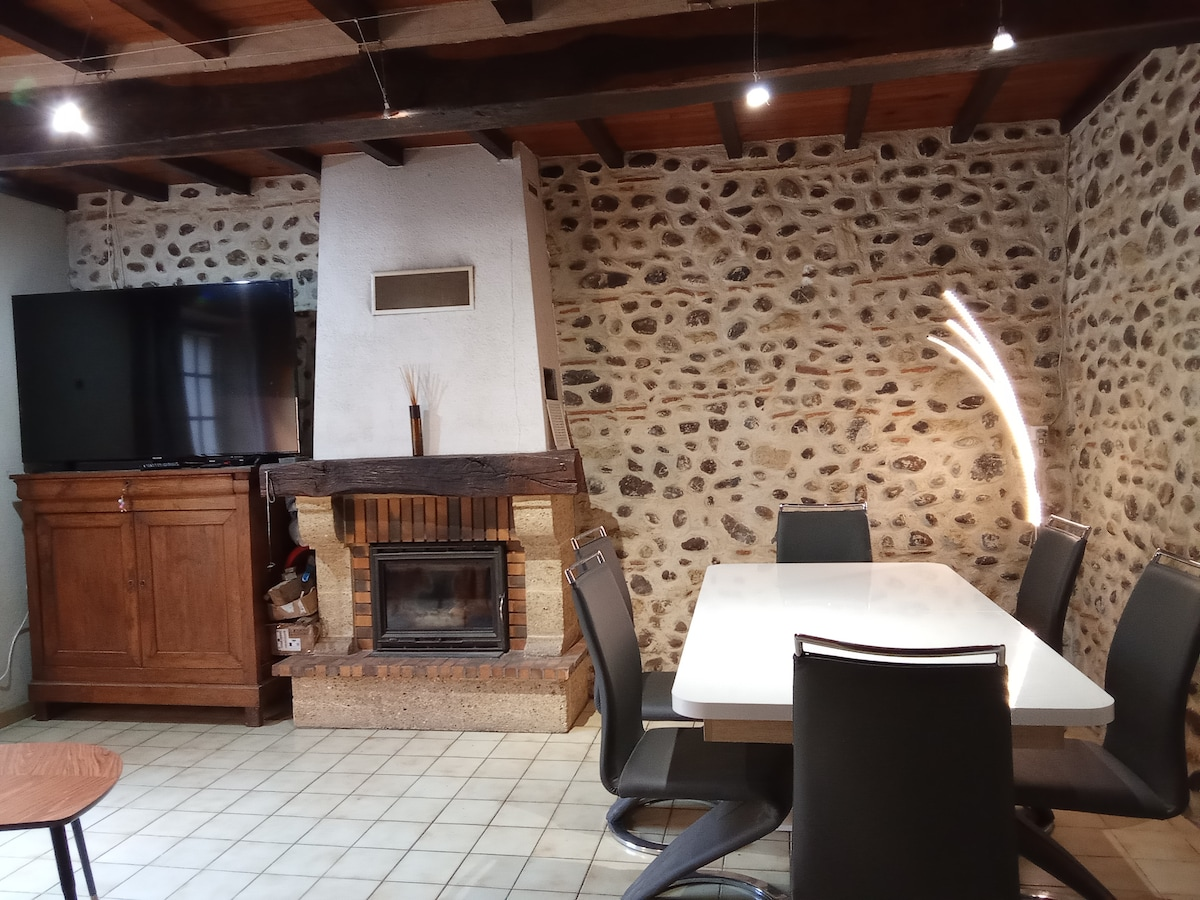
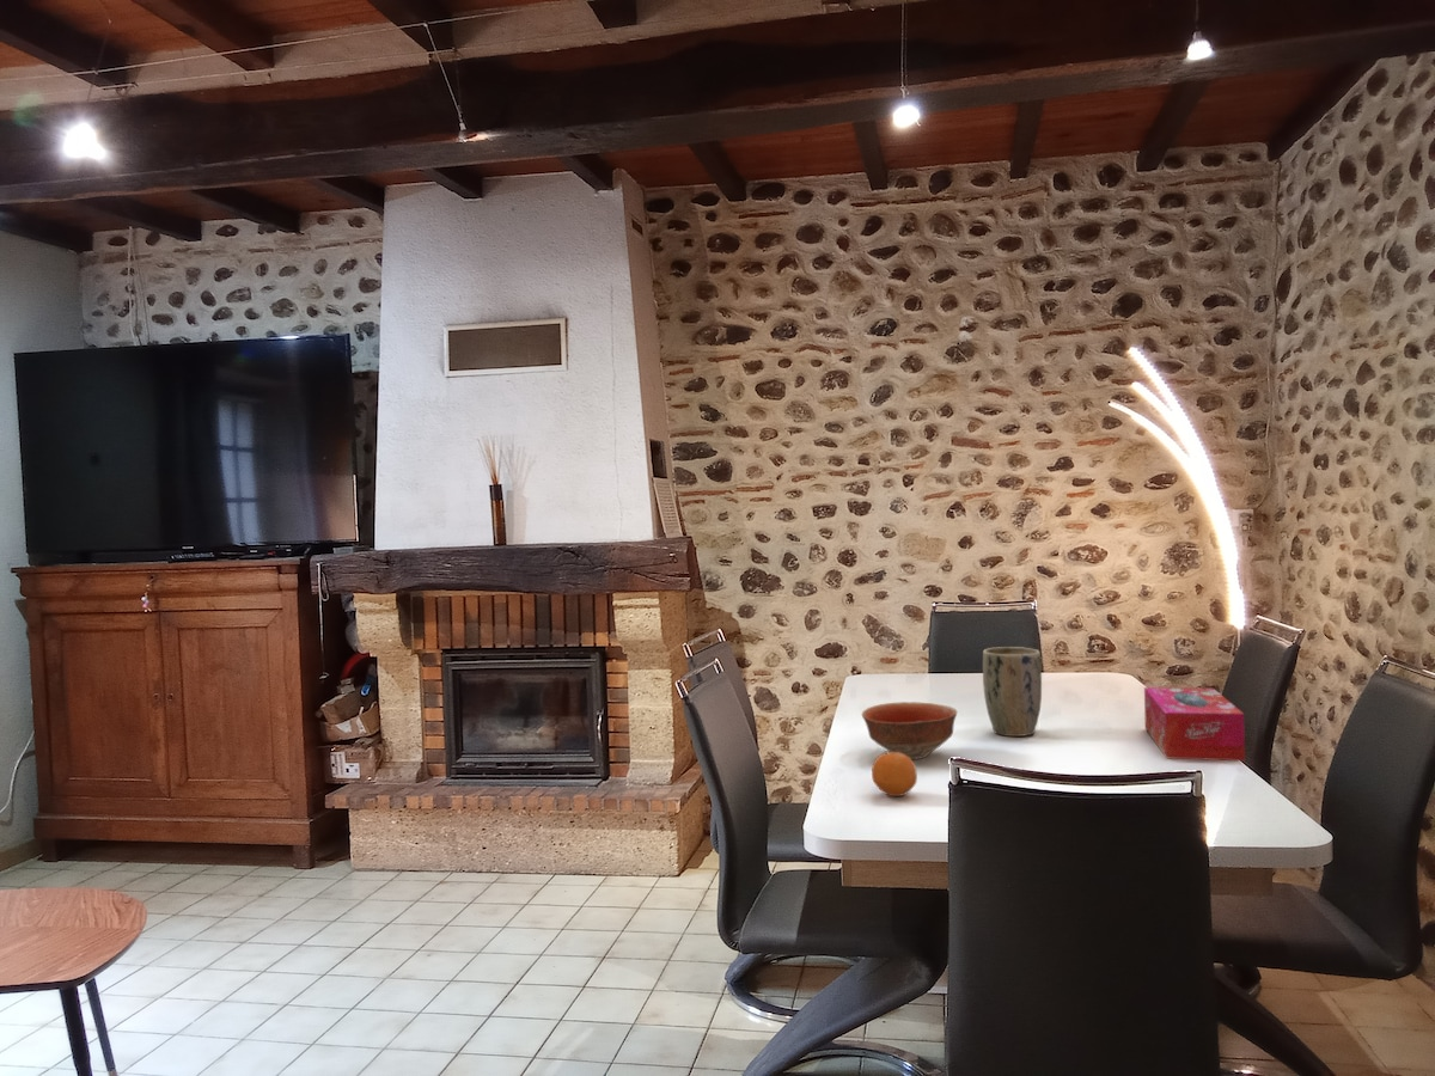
+ plant pot [982,646,1043,738]
+ fruit [871,751,918,797]
+ bowl [861,701,958,760]
+ tissue box [1143,686,1246,762]
